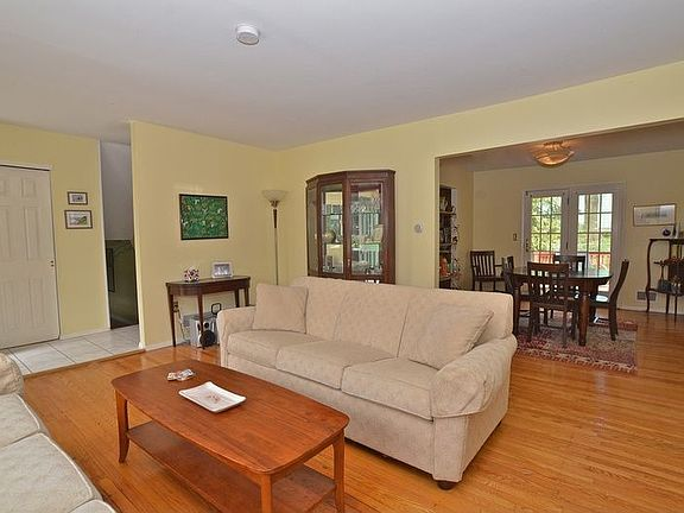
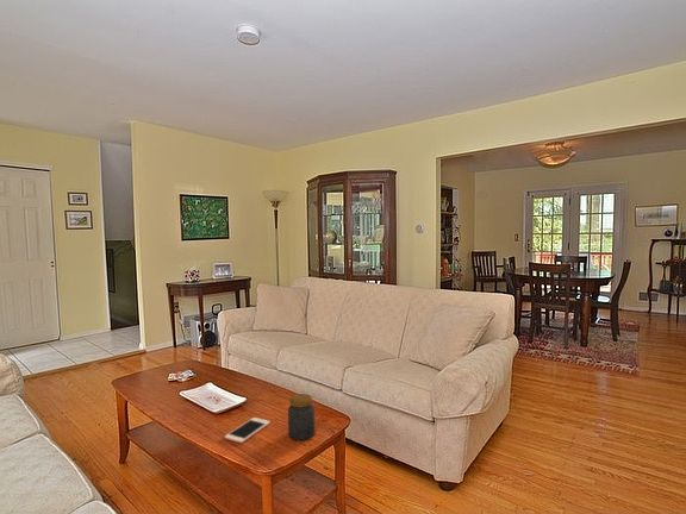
+ cell phone [224,416,272,444]
+ jar [287,393,316,441]
